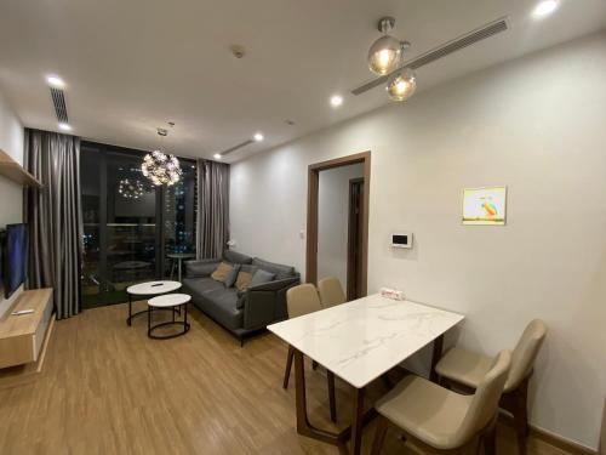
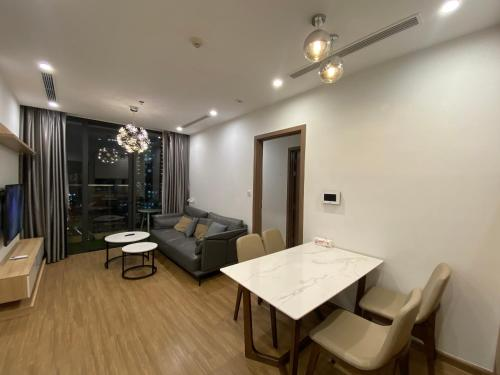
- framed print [459,184,509,227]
